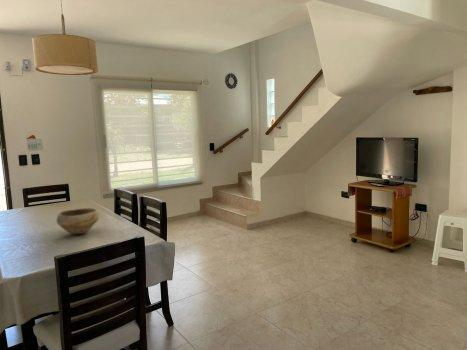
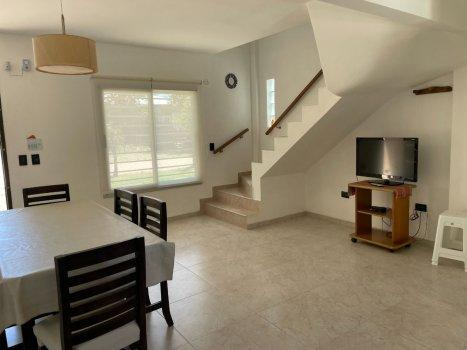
- bowl [55,207,100,235]
